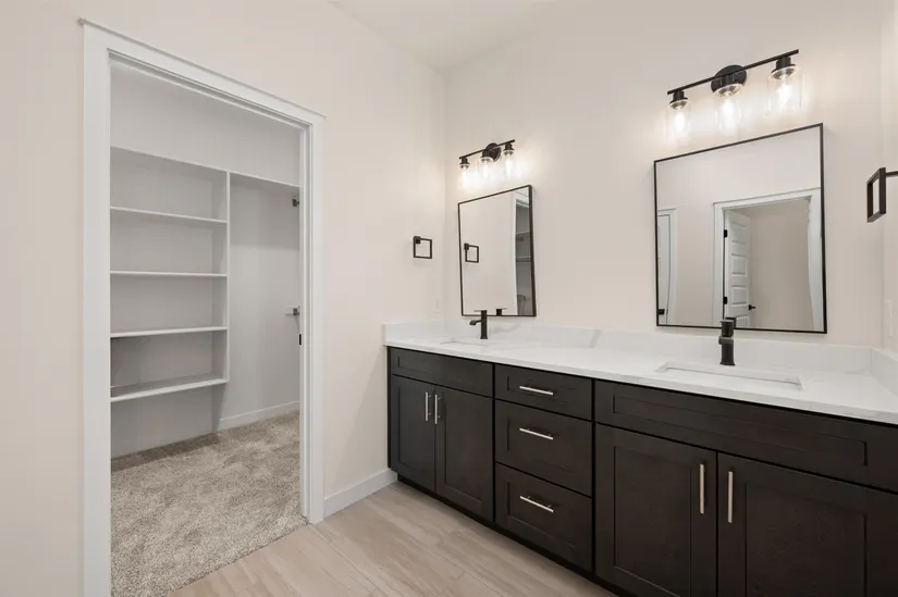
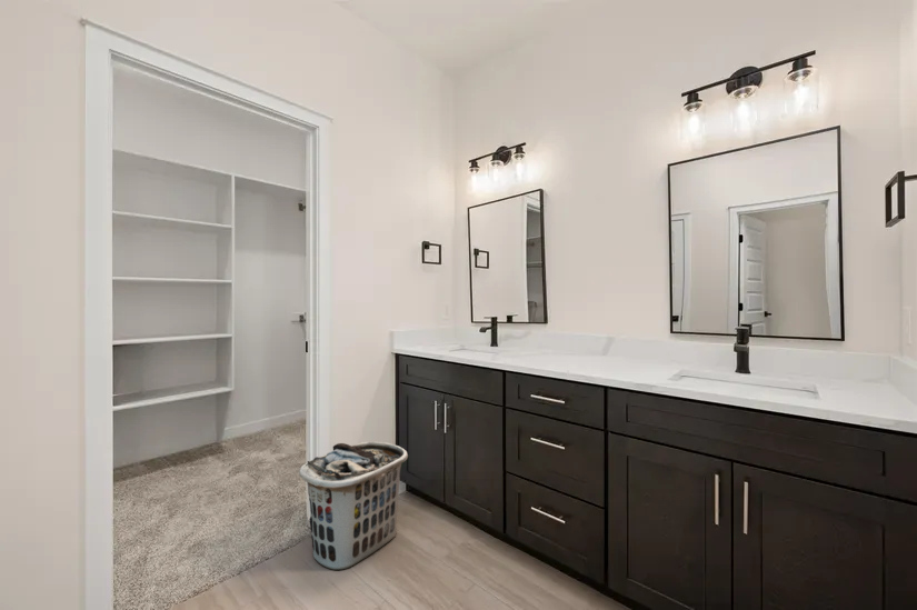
+ clothes hamper [298,441,409,571]
